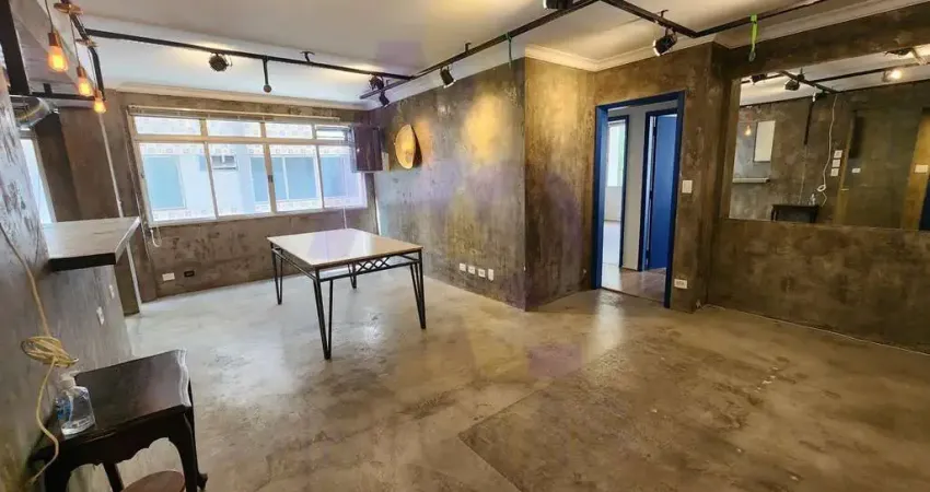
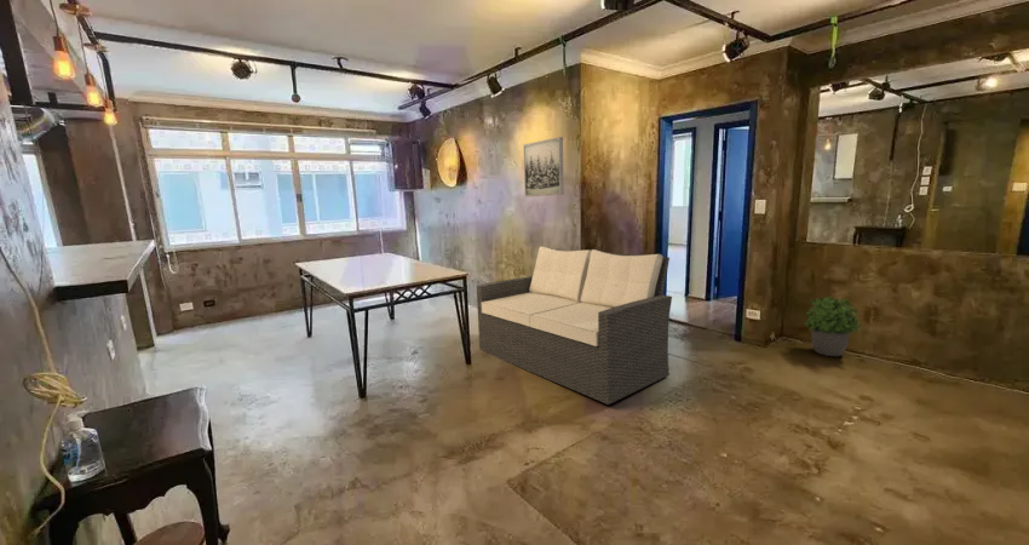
+ potted plant [804,296,863,357]
+ wall art [522,136,565,197]
+ loveseat [476,246,673,406]
